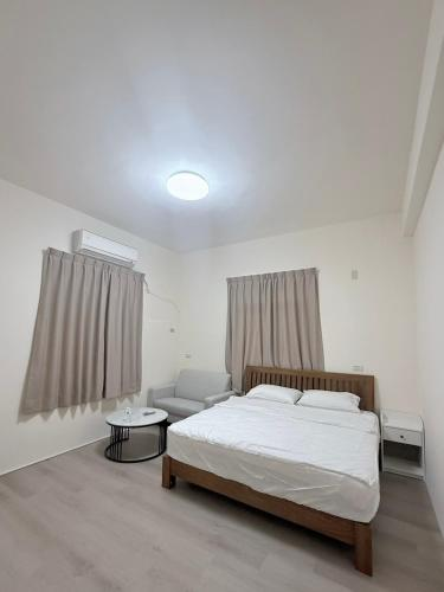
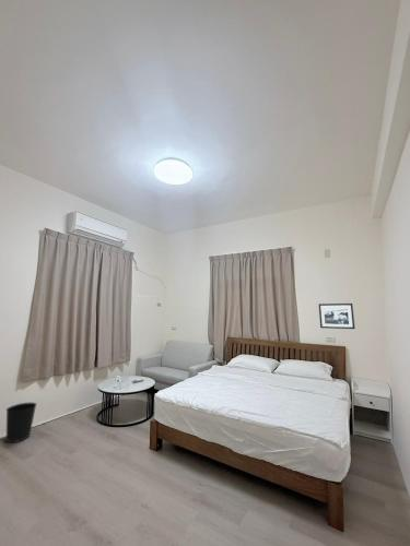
+ wastebasket [4,402,38,443]
+ picture frame [318,302,355,330]
